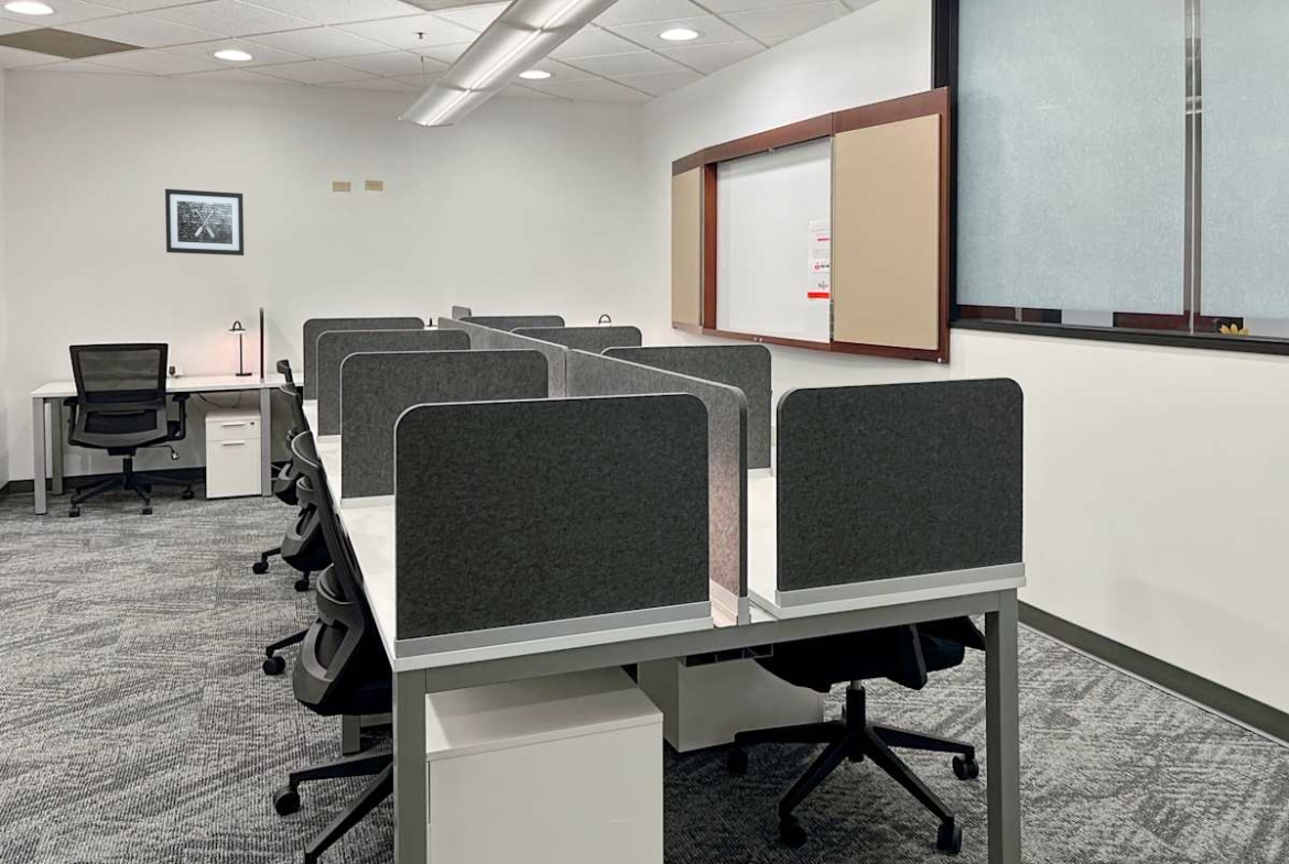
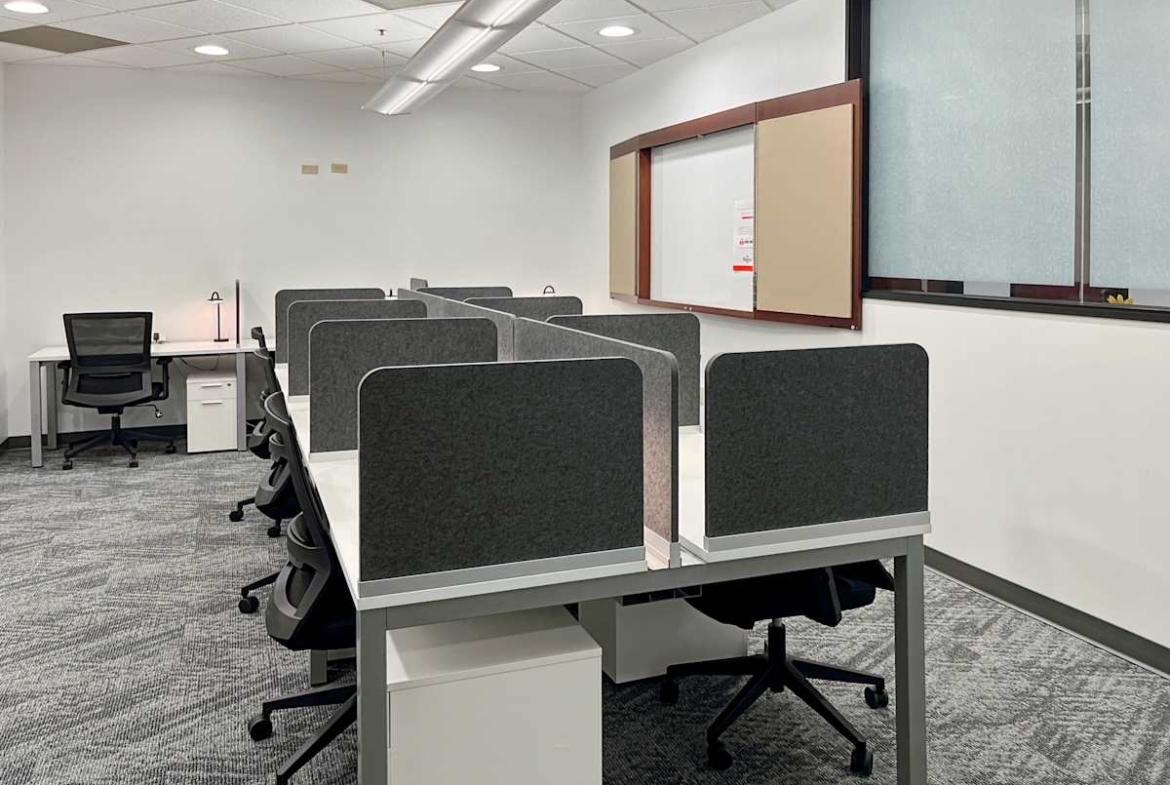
- wall art [164,188,245,256]
